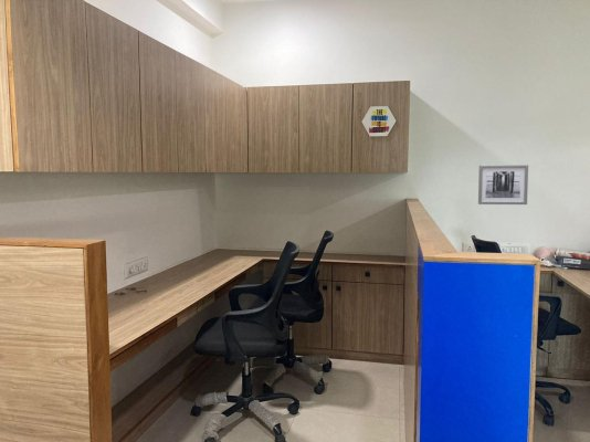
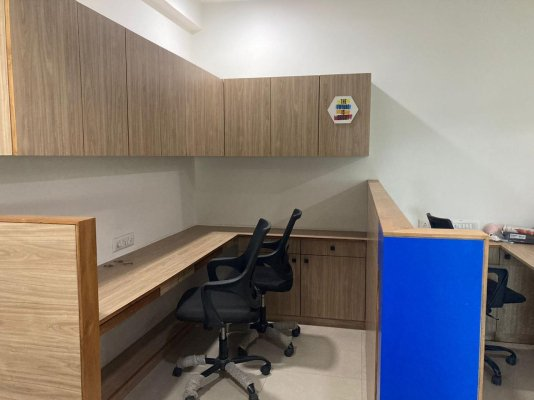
- wall art [477,164,529,206]
